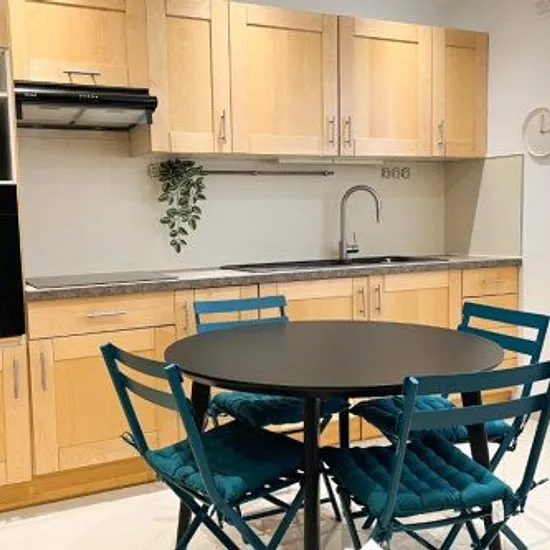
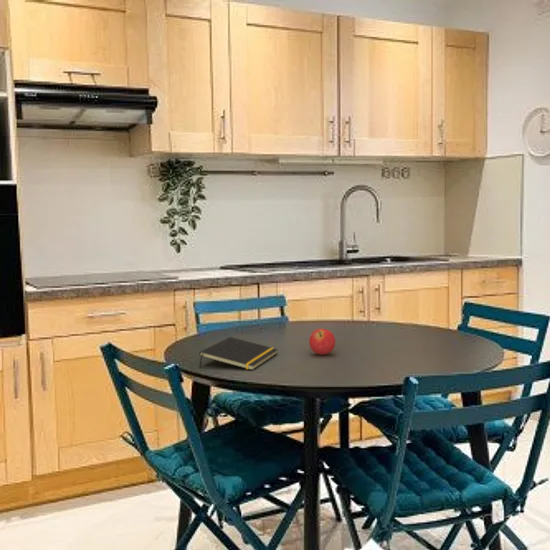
+ notepad [198,336,279,371]
+ fruit [308,328,336,356]
